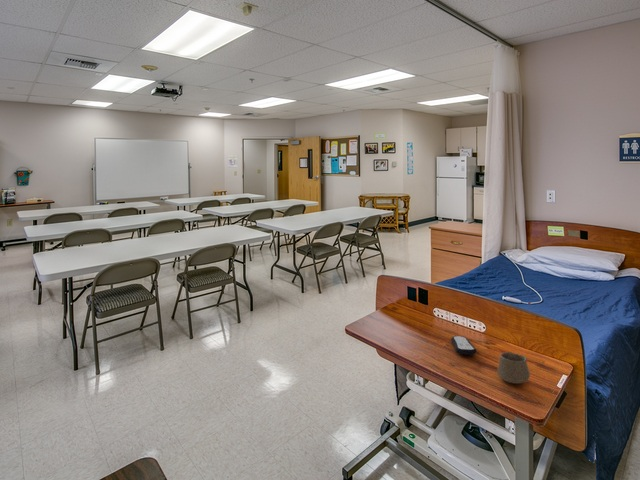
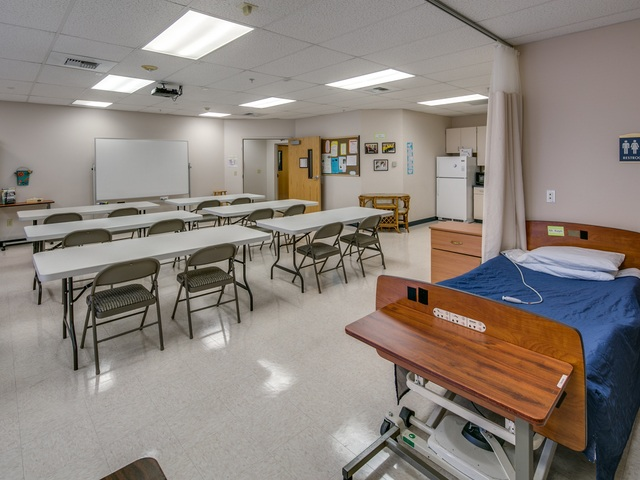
- cup [497,351,531,385]
- remote control [450,335,477,356]
